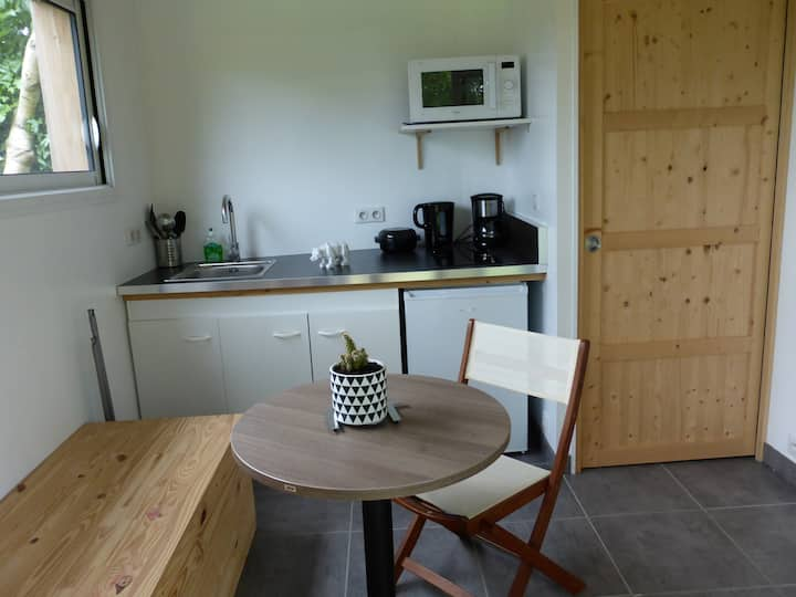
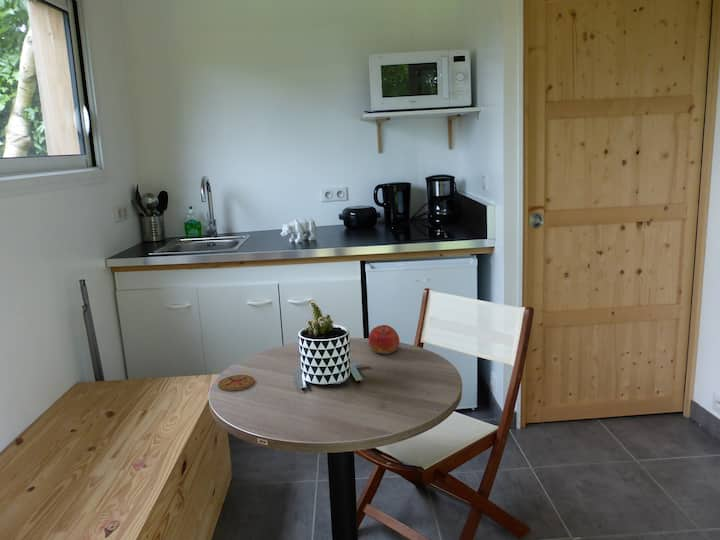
+ coaster [217,374,256,392]
+ apple [368,324,400,355]
